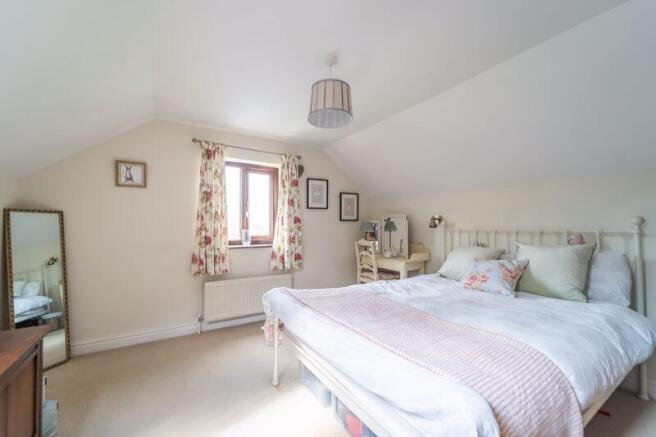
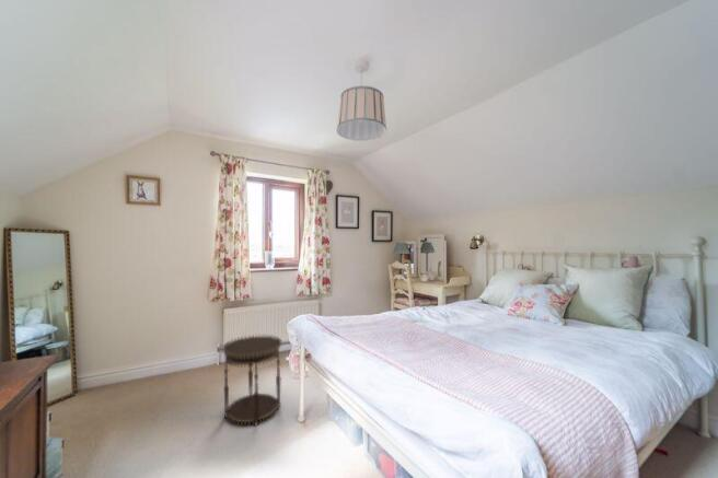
+ side table [221,334,283,427]
